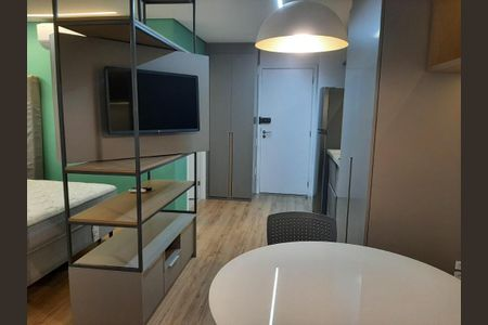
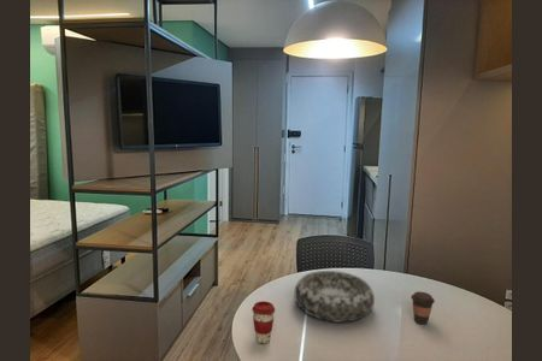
+ coffee cup [410,290,436,326]
+ coffee cup [252,300,276,345]
+ decorative bowl [294,270,376,324]
